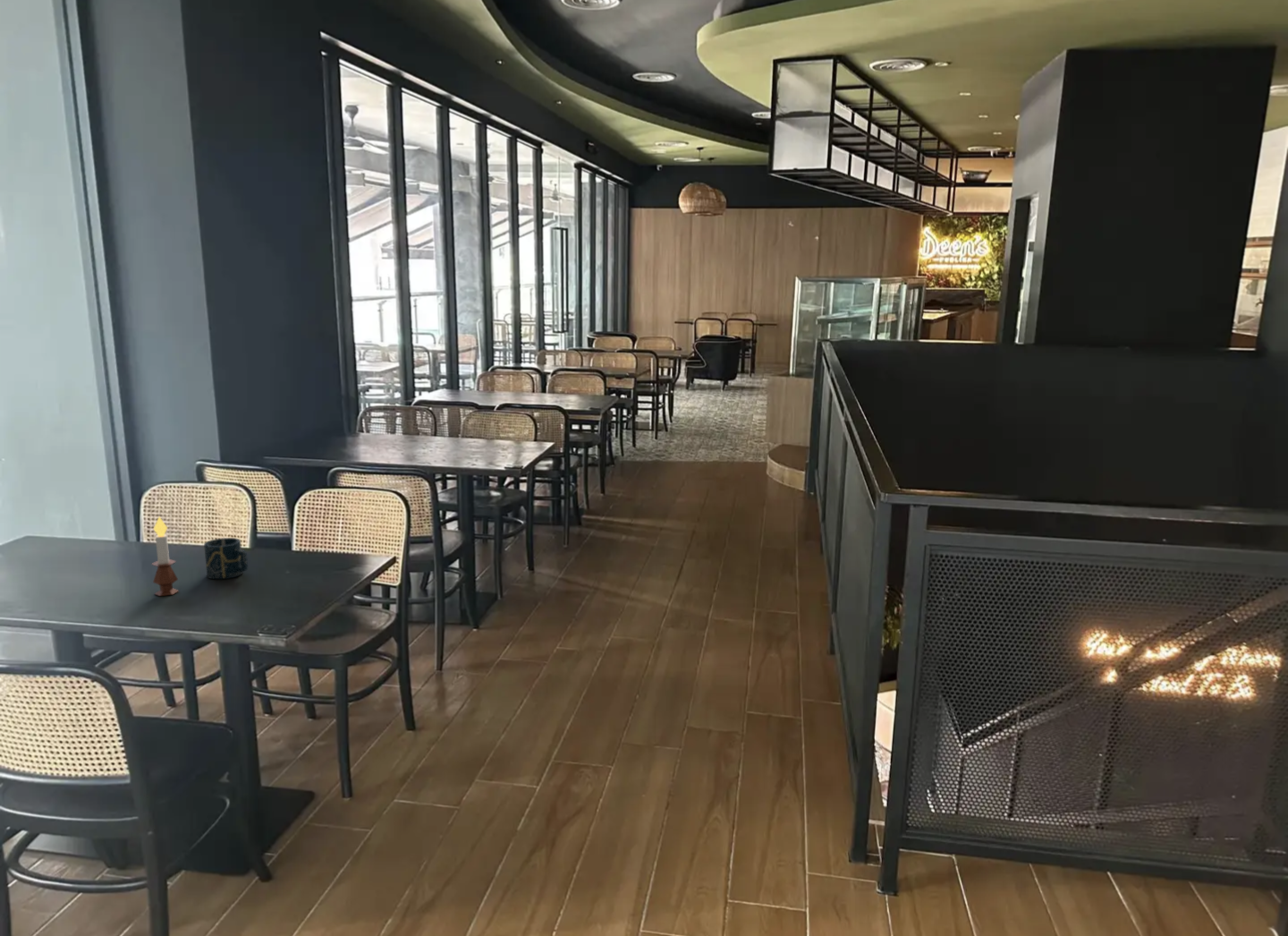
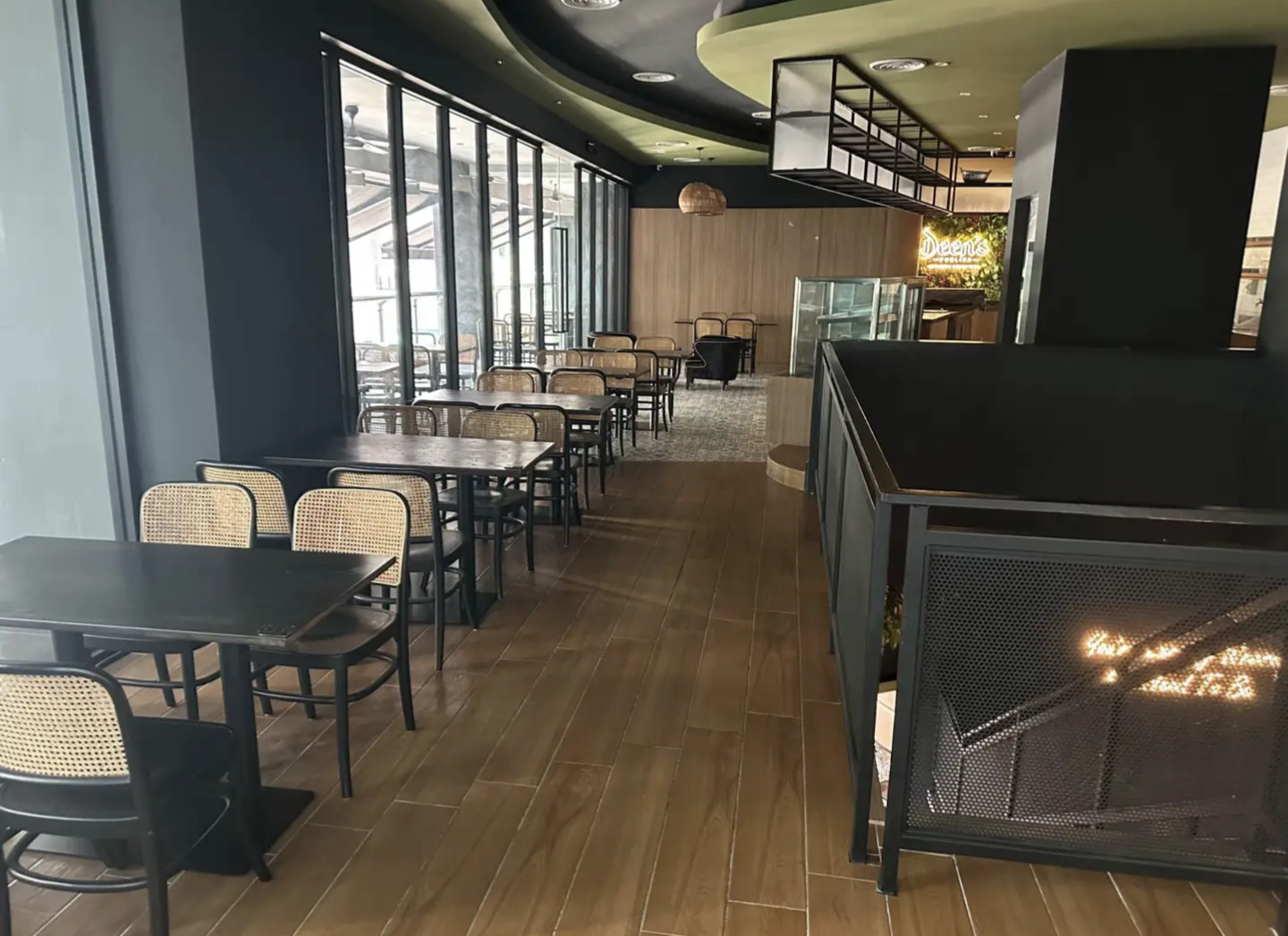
- cup [203,537,249,580]
- candle [150,516,180,597]
